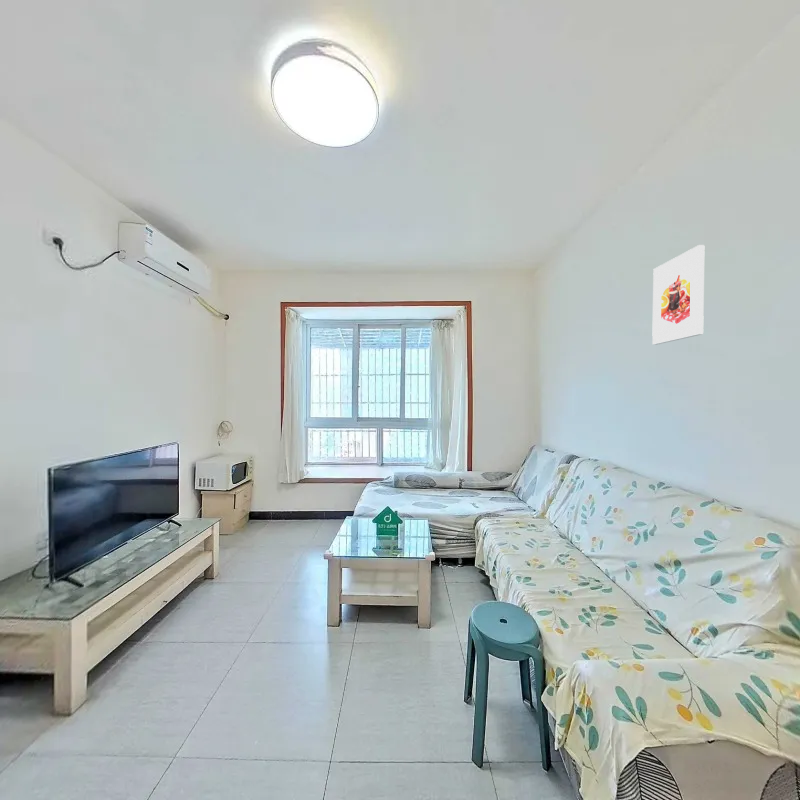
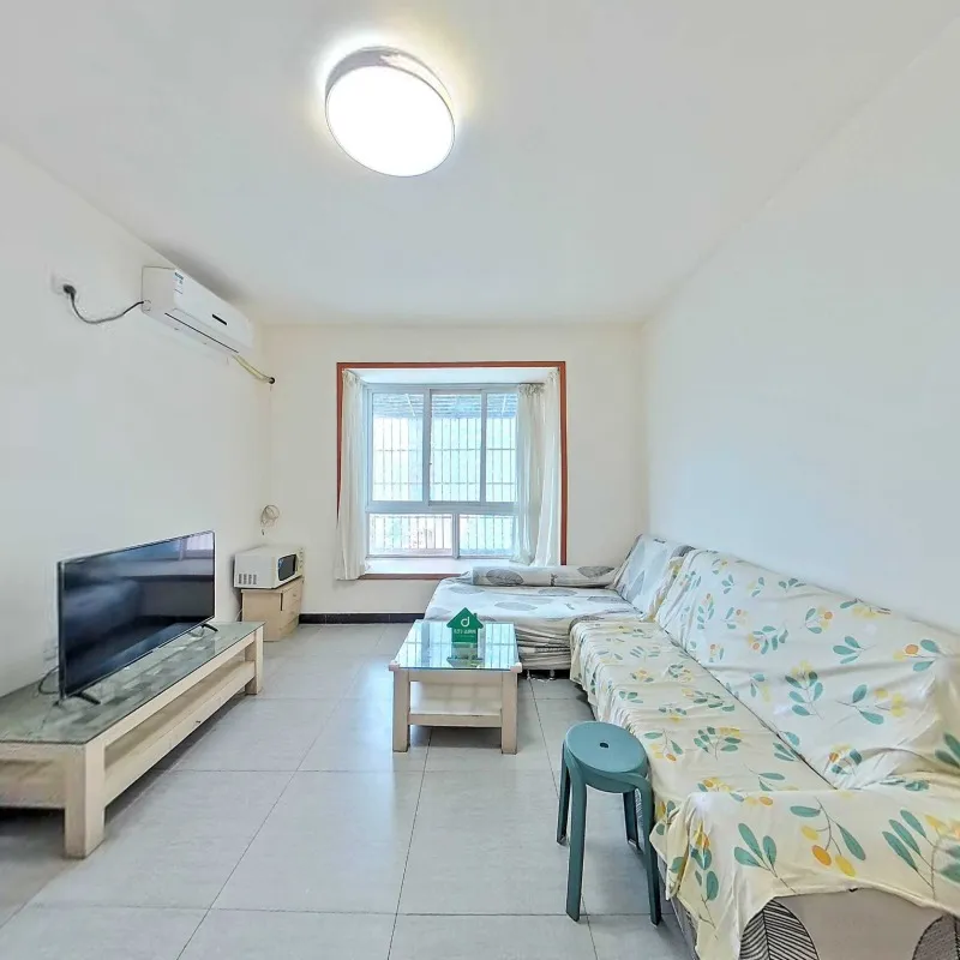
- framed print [651,244,706,346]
